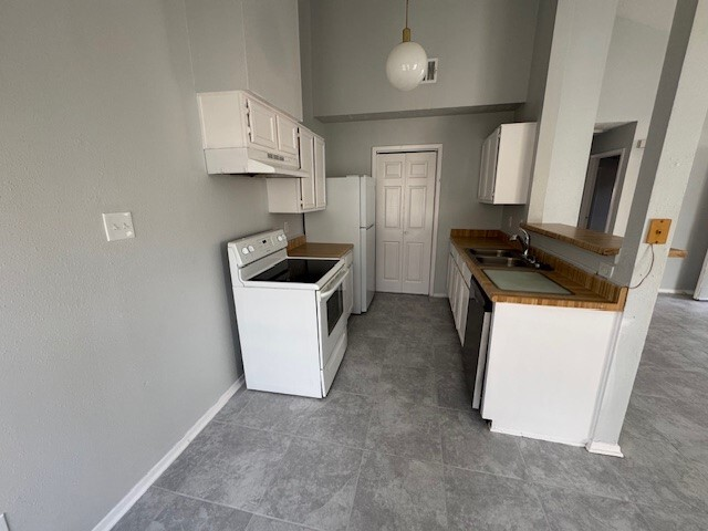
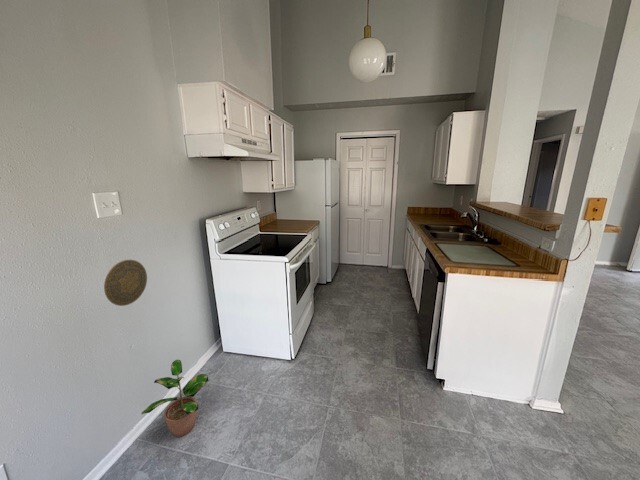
+ decorative plate [103,259,148,307]
+ potted plant [140,359,209,438]
